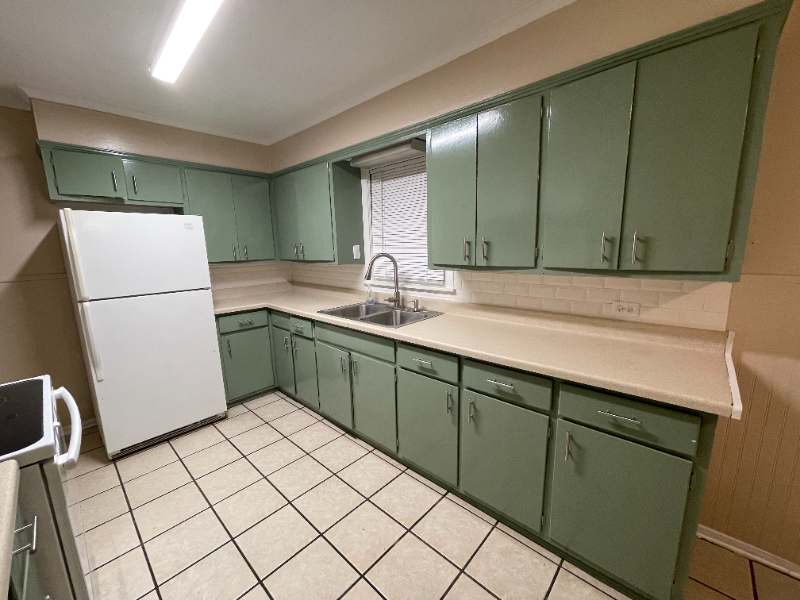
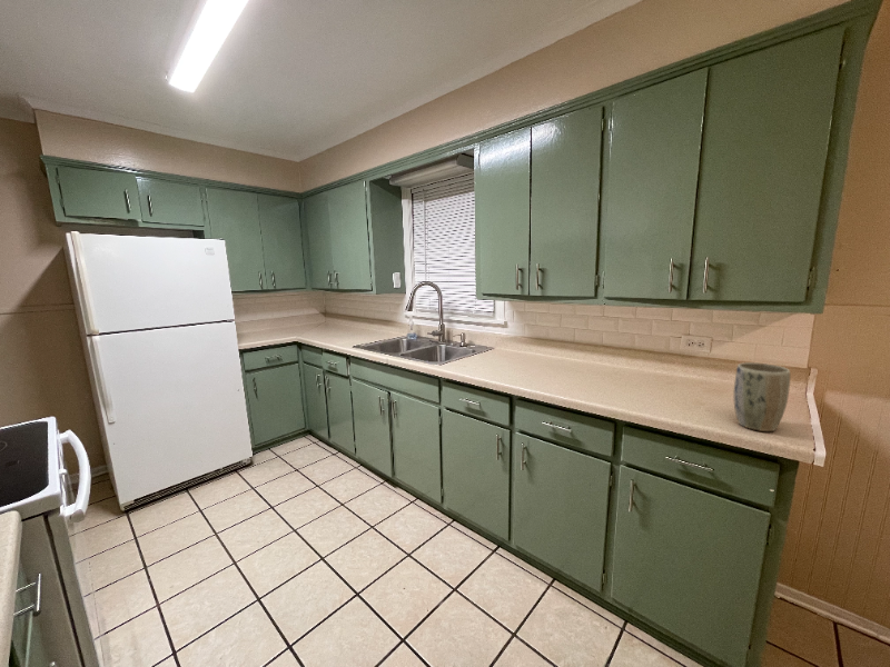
+ plant pot [732,361,791,432]
